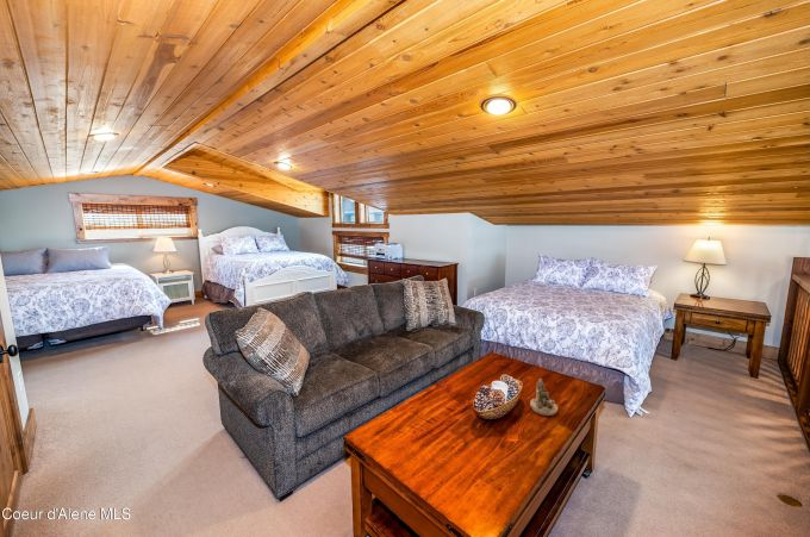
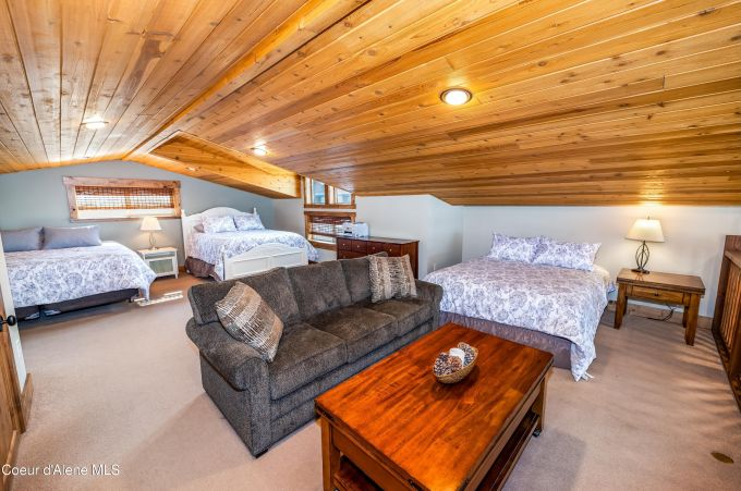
- succulent planter [529,377,559,417]
